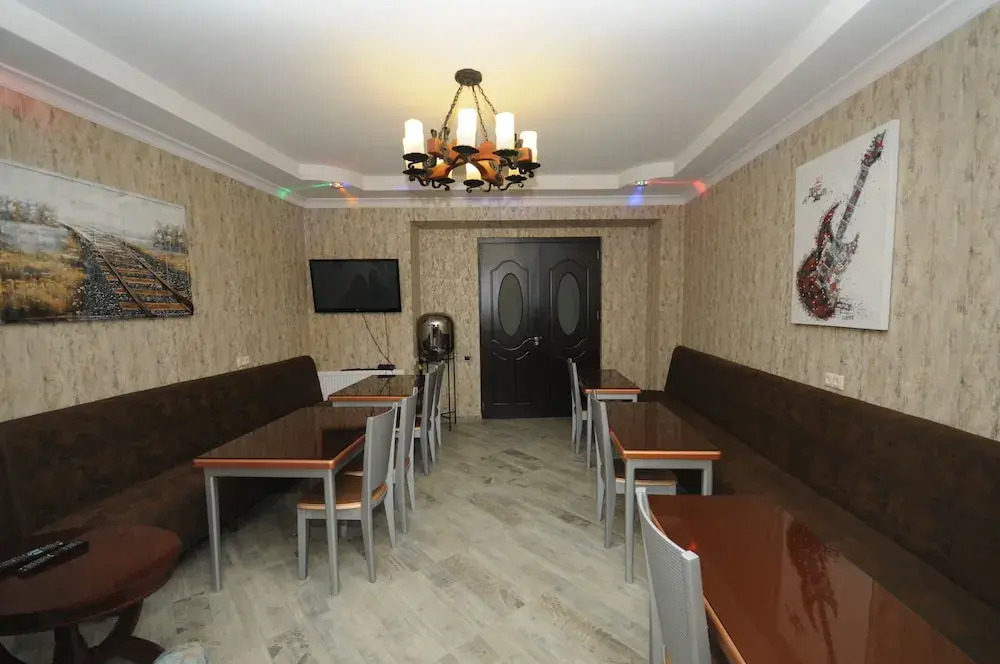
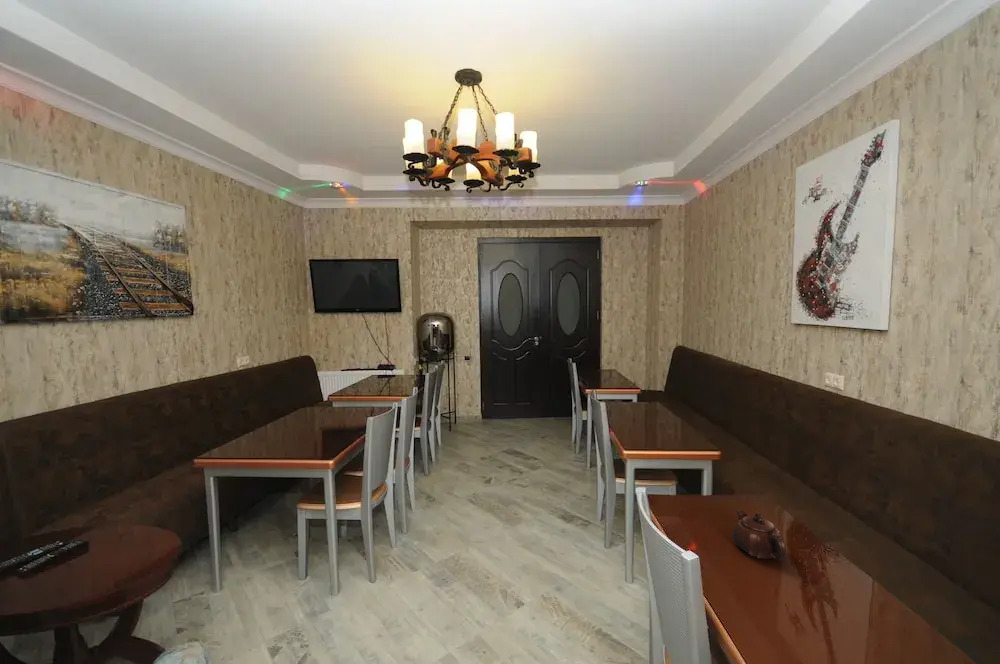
+ teapot [731,508,787,561]
